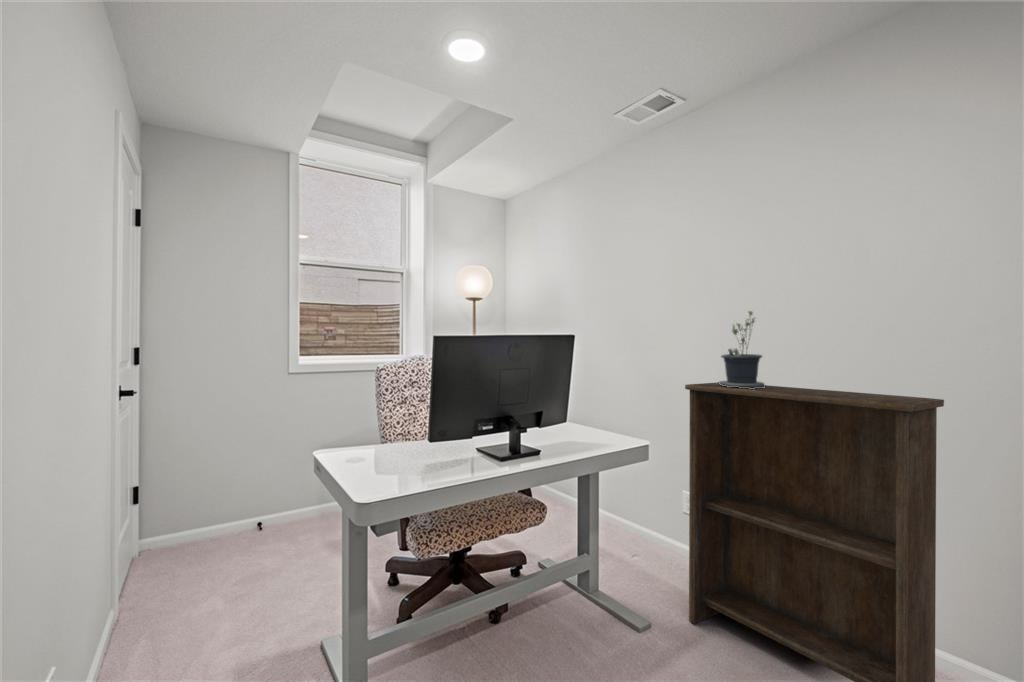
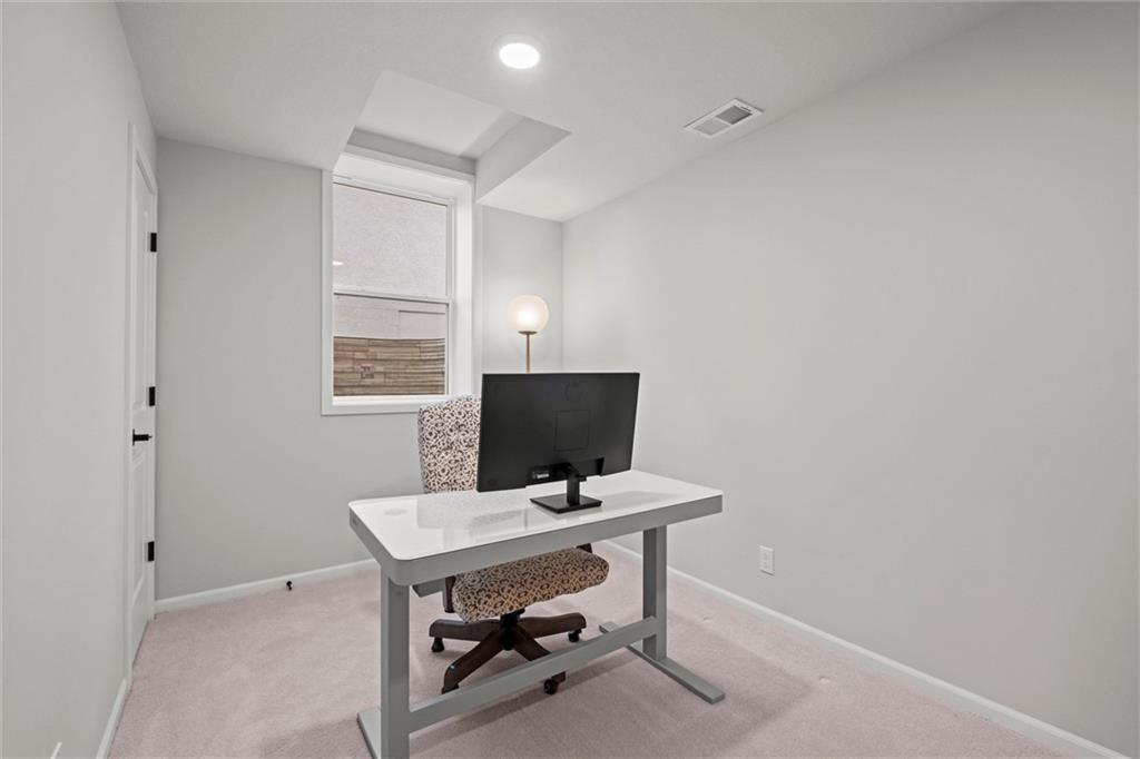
- bookshelf [684,381,945,682]
- potted plant [718,310,766,389]
